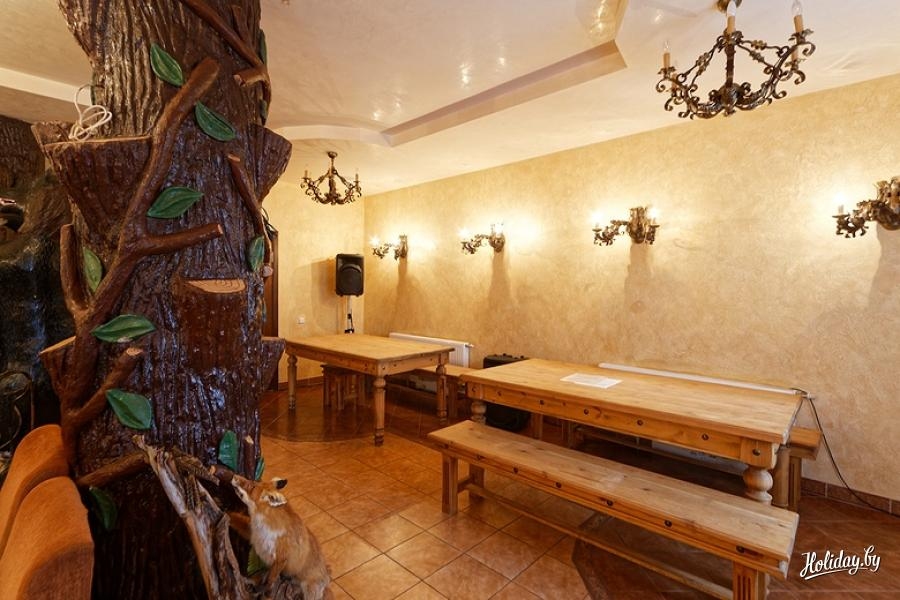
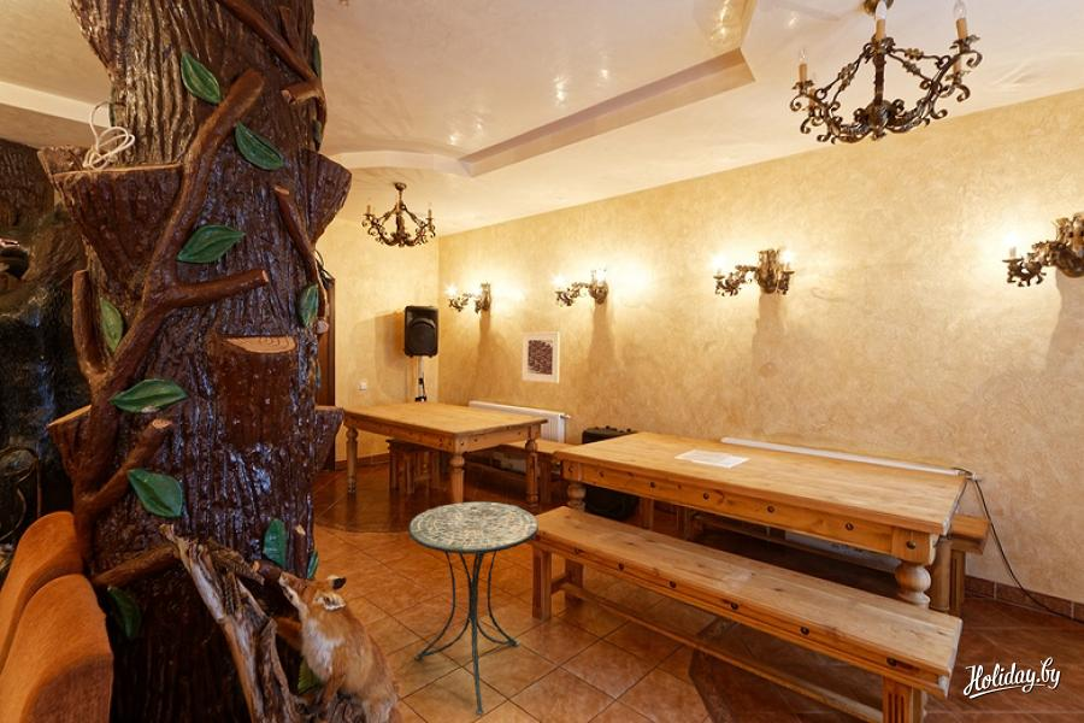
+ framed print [520,331,561,384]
+ side table [407,501,540,717]
